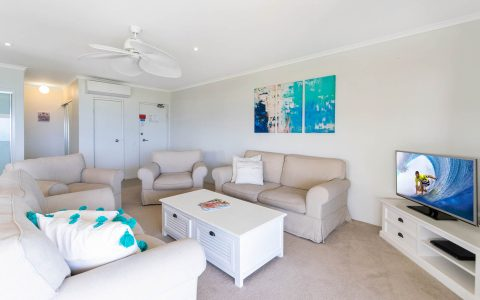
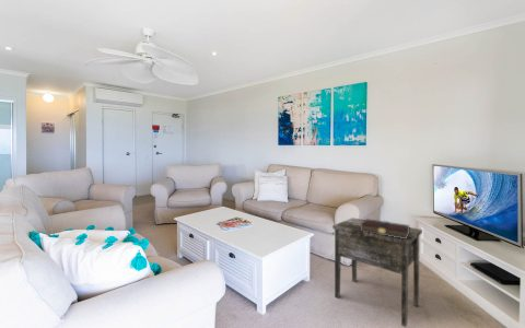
+ side table [331,216,423,328]
+ book [361,218,410,238]
